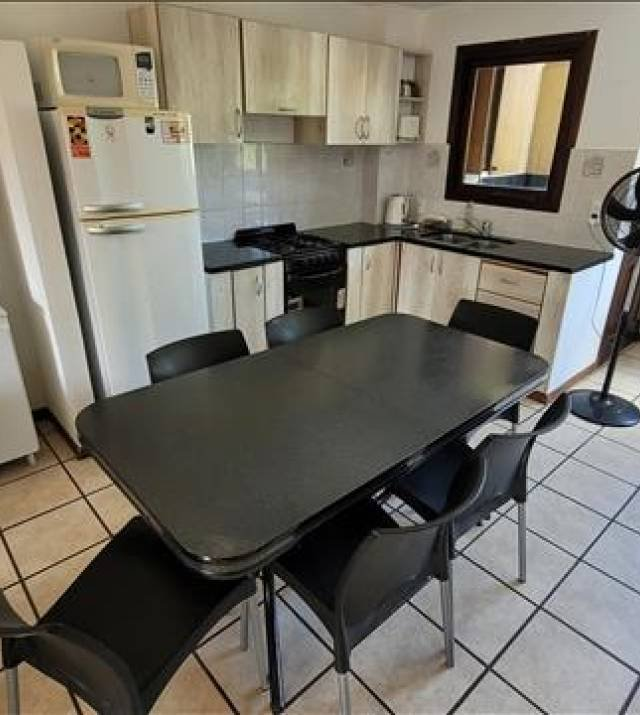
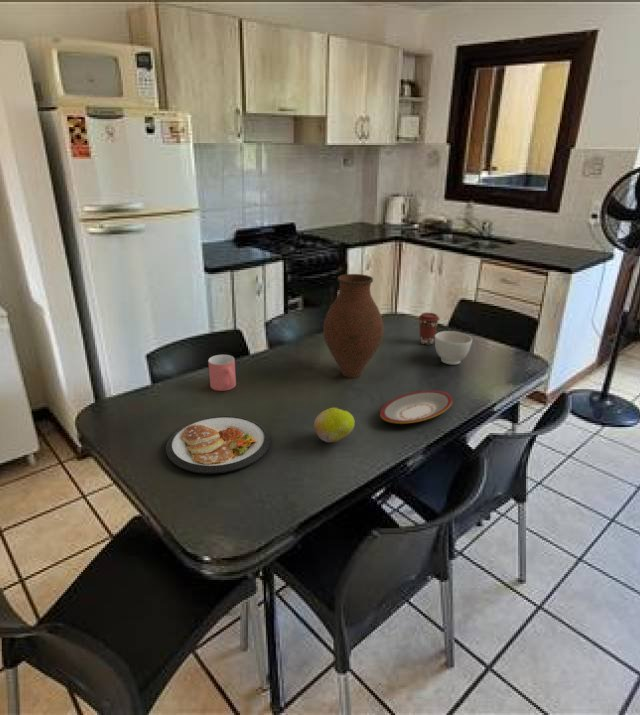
+ bowl [434,330,473,365]
+ dish [165,415,272,475]
+ plate [379,389,453,425]
+ coffee cup [418,312,440,346]
+ vase [322,273,385,379]
+ mug [207,354,237,392]
+ fruit [313,407,356,443]
